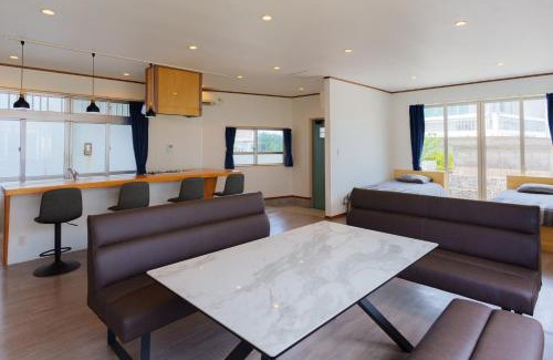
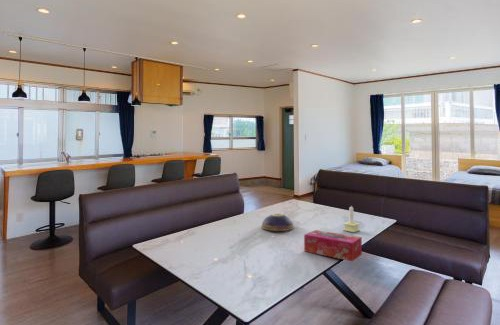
+ decorative bowl [261,213,295,232]
+ candle [342,205,361,233]
+ tissue box [303,229,363,262]
